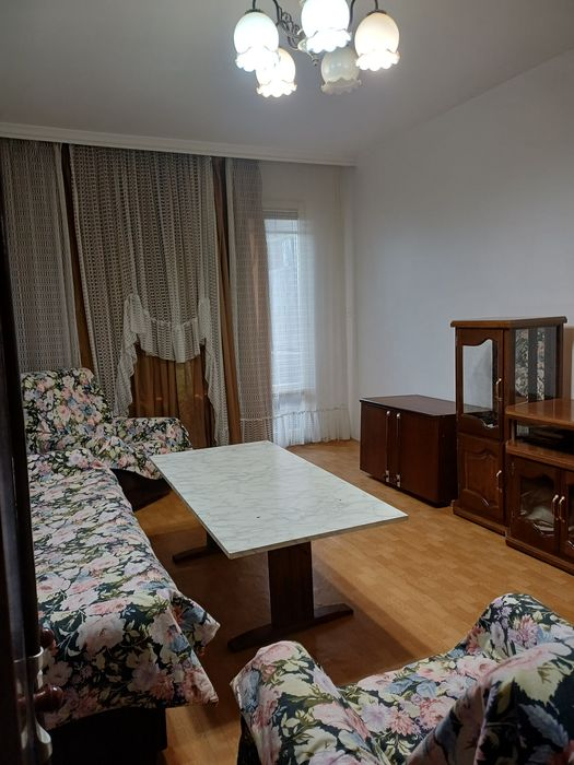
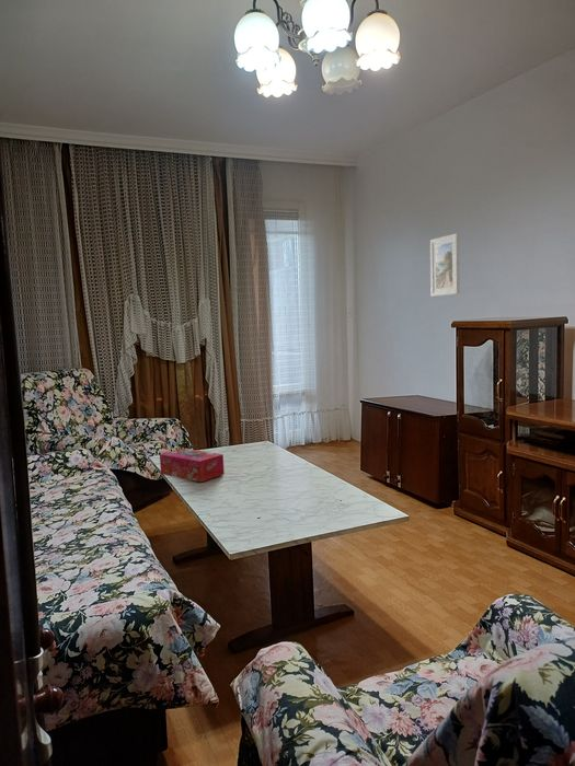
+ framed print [429,232,460,298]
+ tissue box [159,448,226,484]
